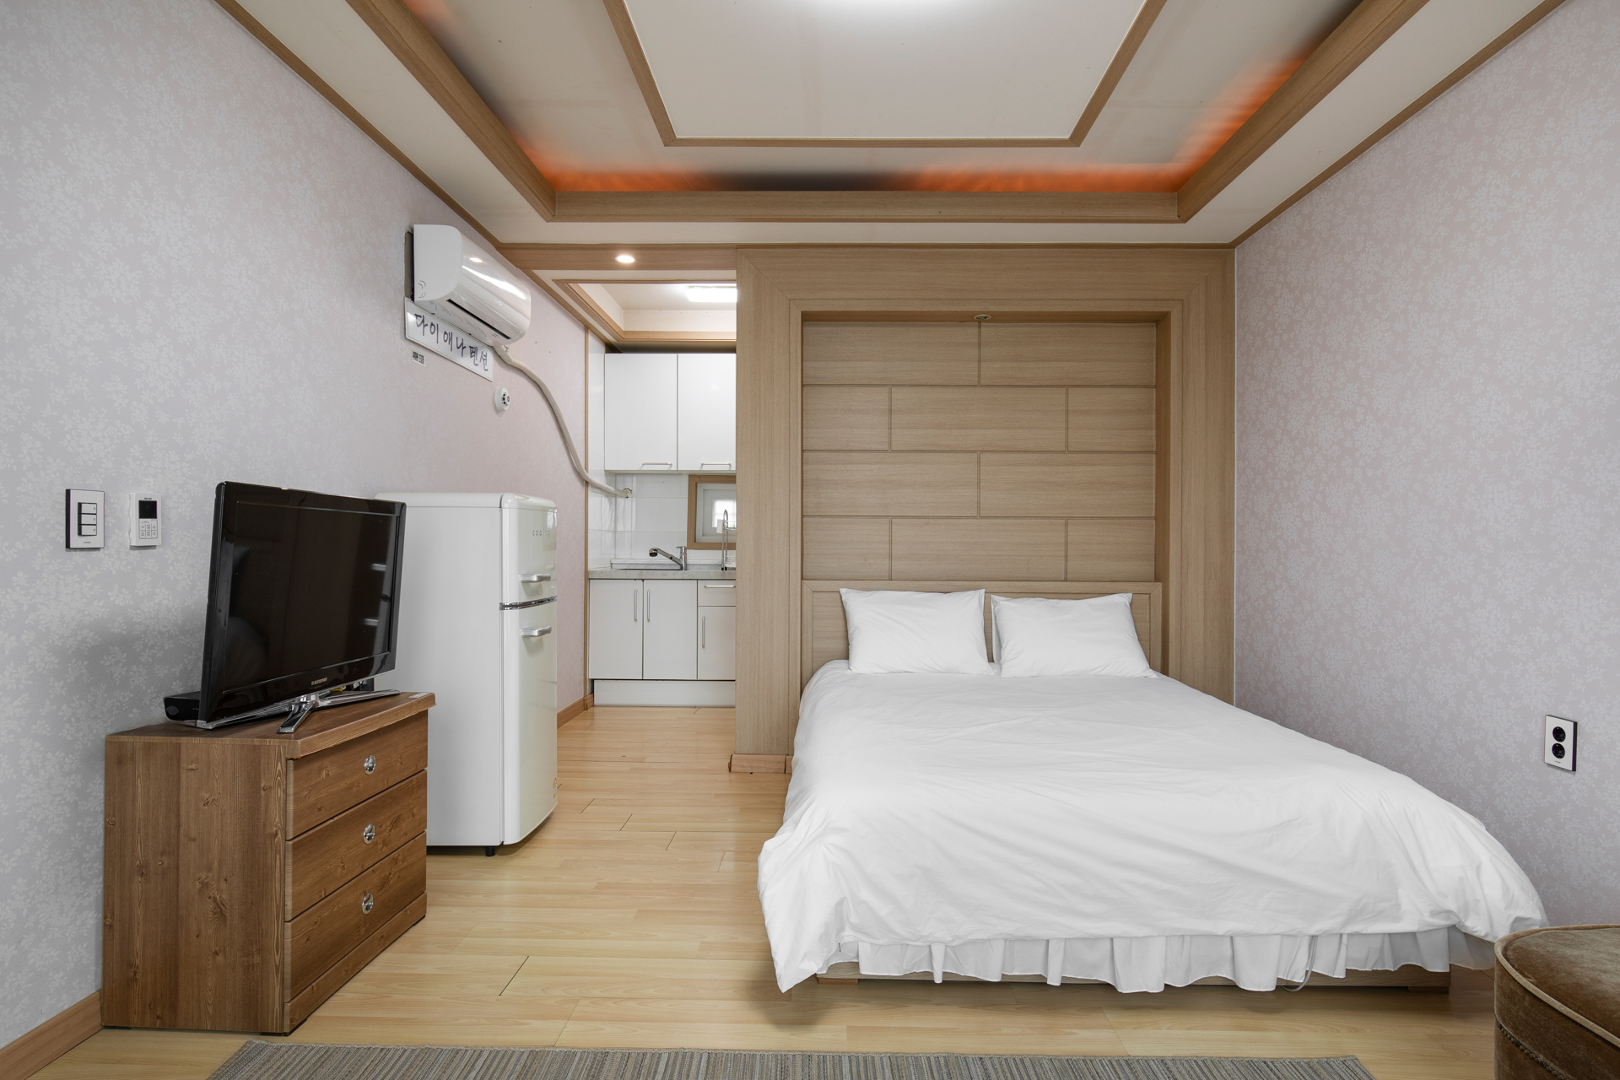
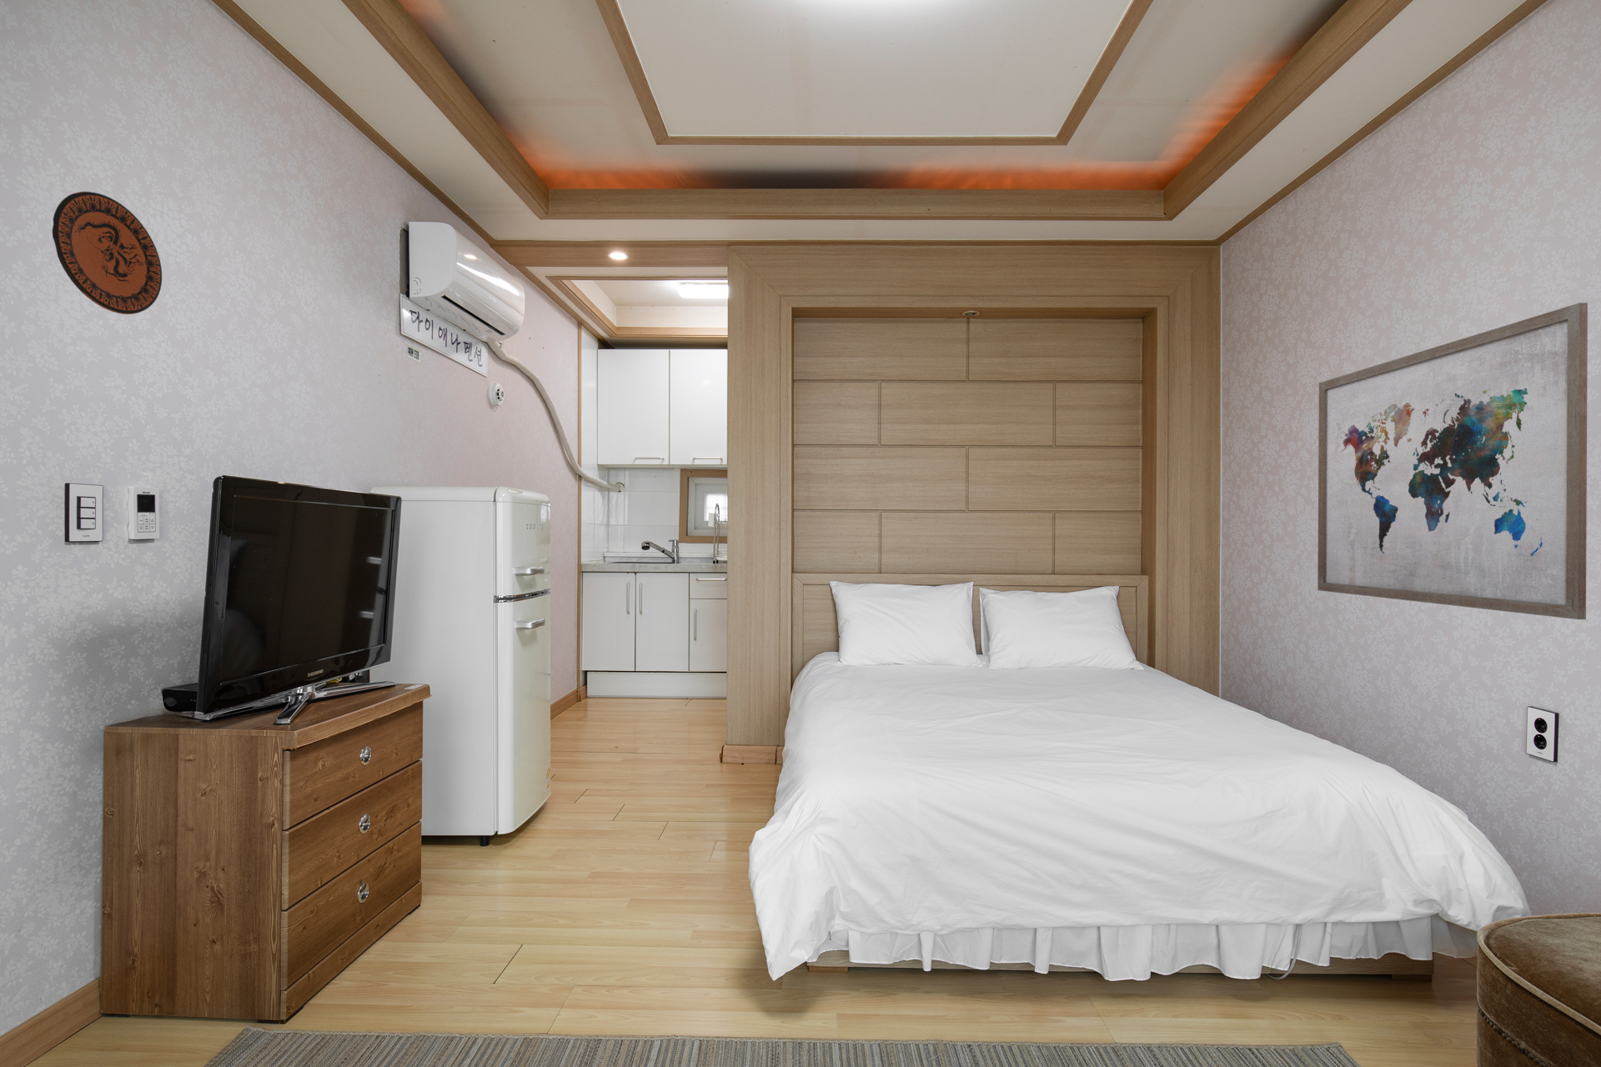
+ wall art [1316,301,1589,620]
+ decorative plate [51,191,163,316]
